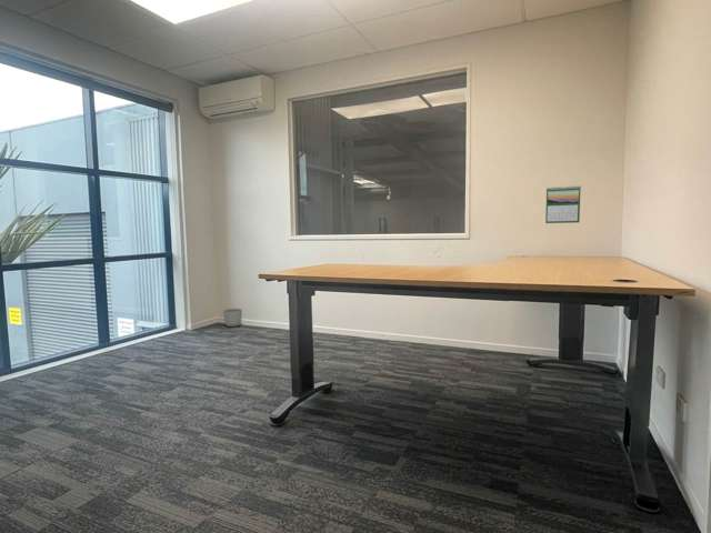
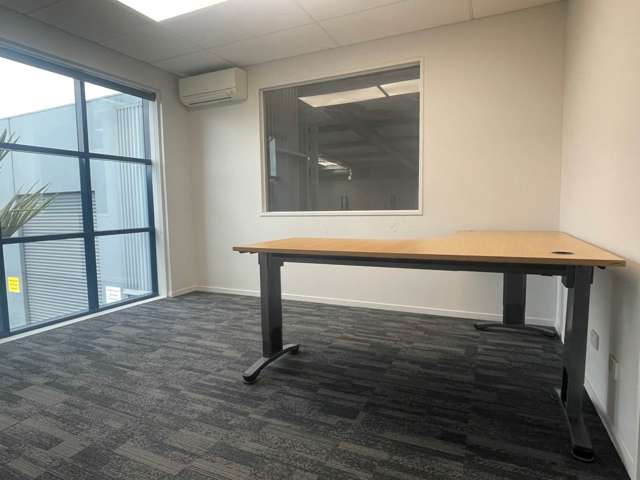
- planter [222,308,243,329]
- calendar [544,185,582,224]
